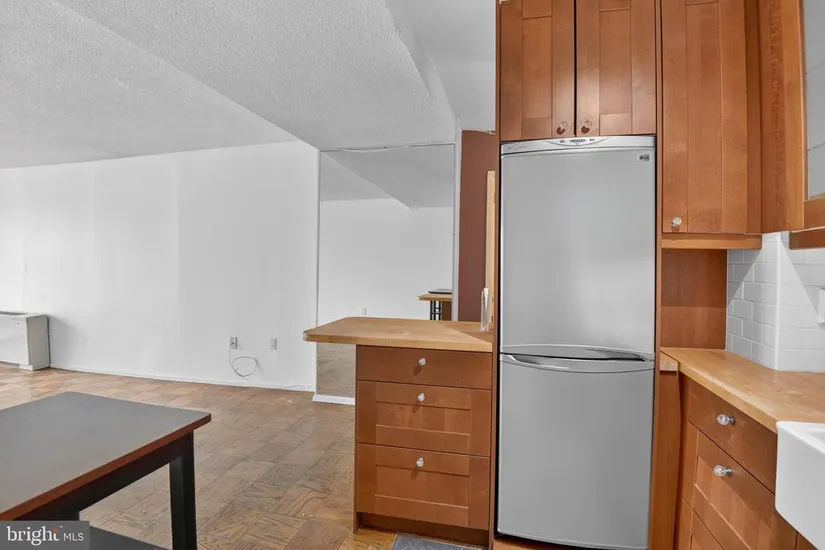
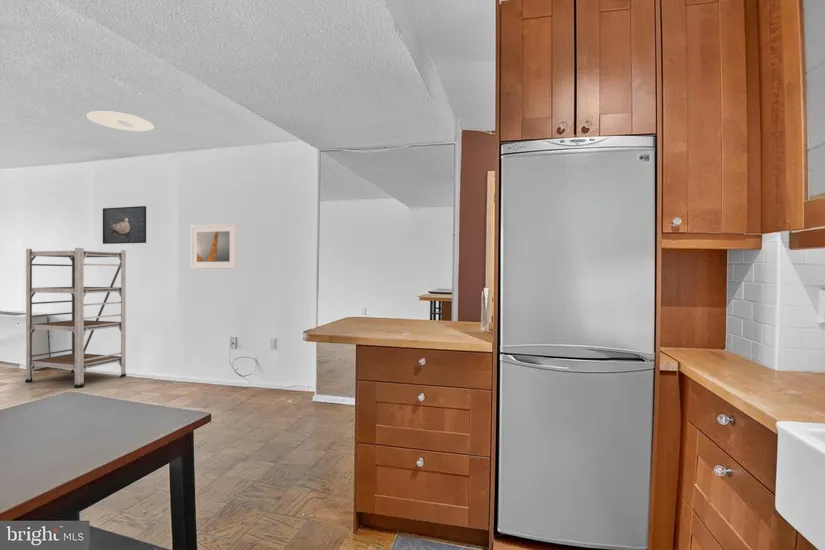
+ shelving unit [24,247,127,389]
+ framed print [102,205,147,245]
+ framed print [190,223,238,270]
+ ceiling light [85,110,155,132]
